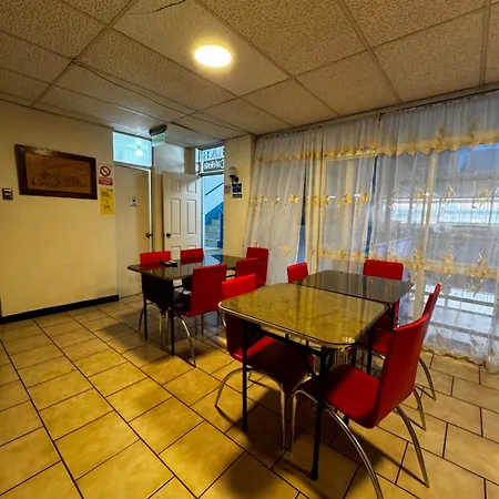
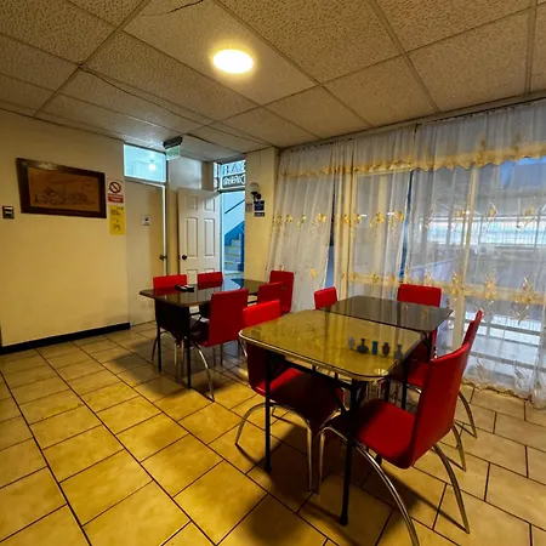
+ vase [347,336,405,360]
